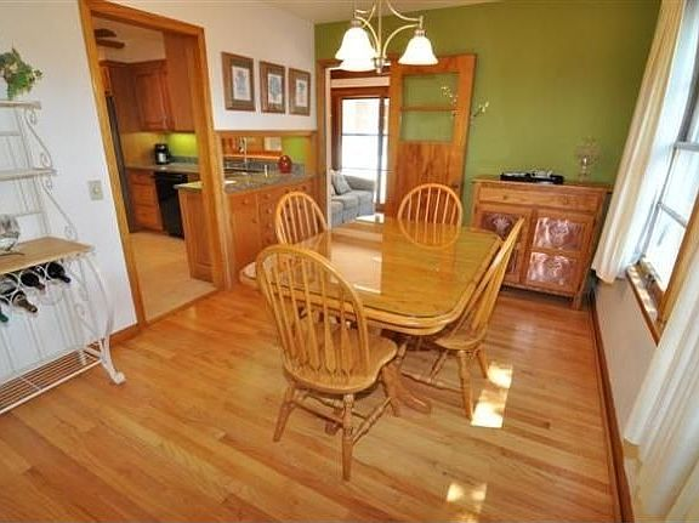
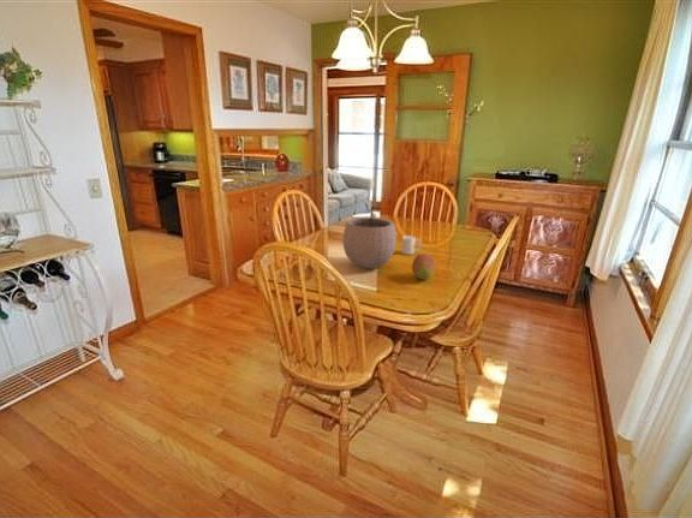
+ plant pot [342,202,398,269]
+ cup [400,234,423,256]
+ fruit [411,252,436,280]
